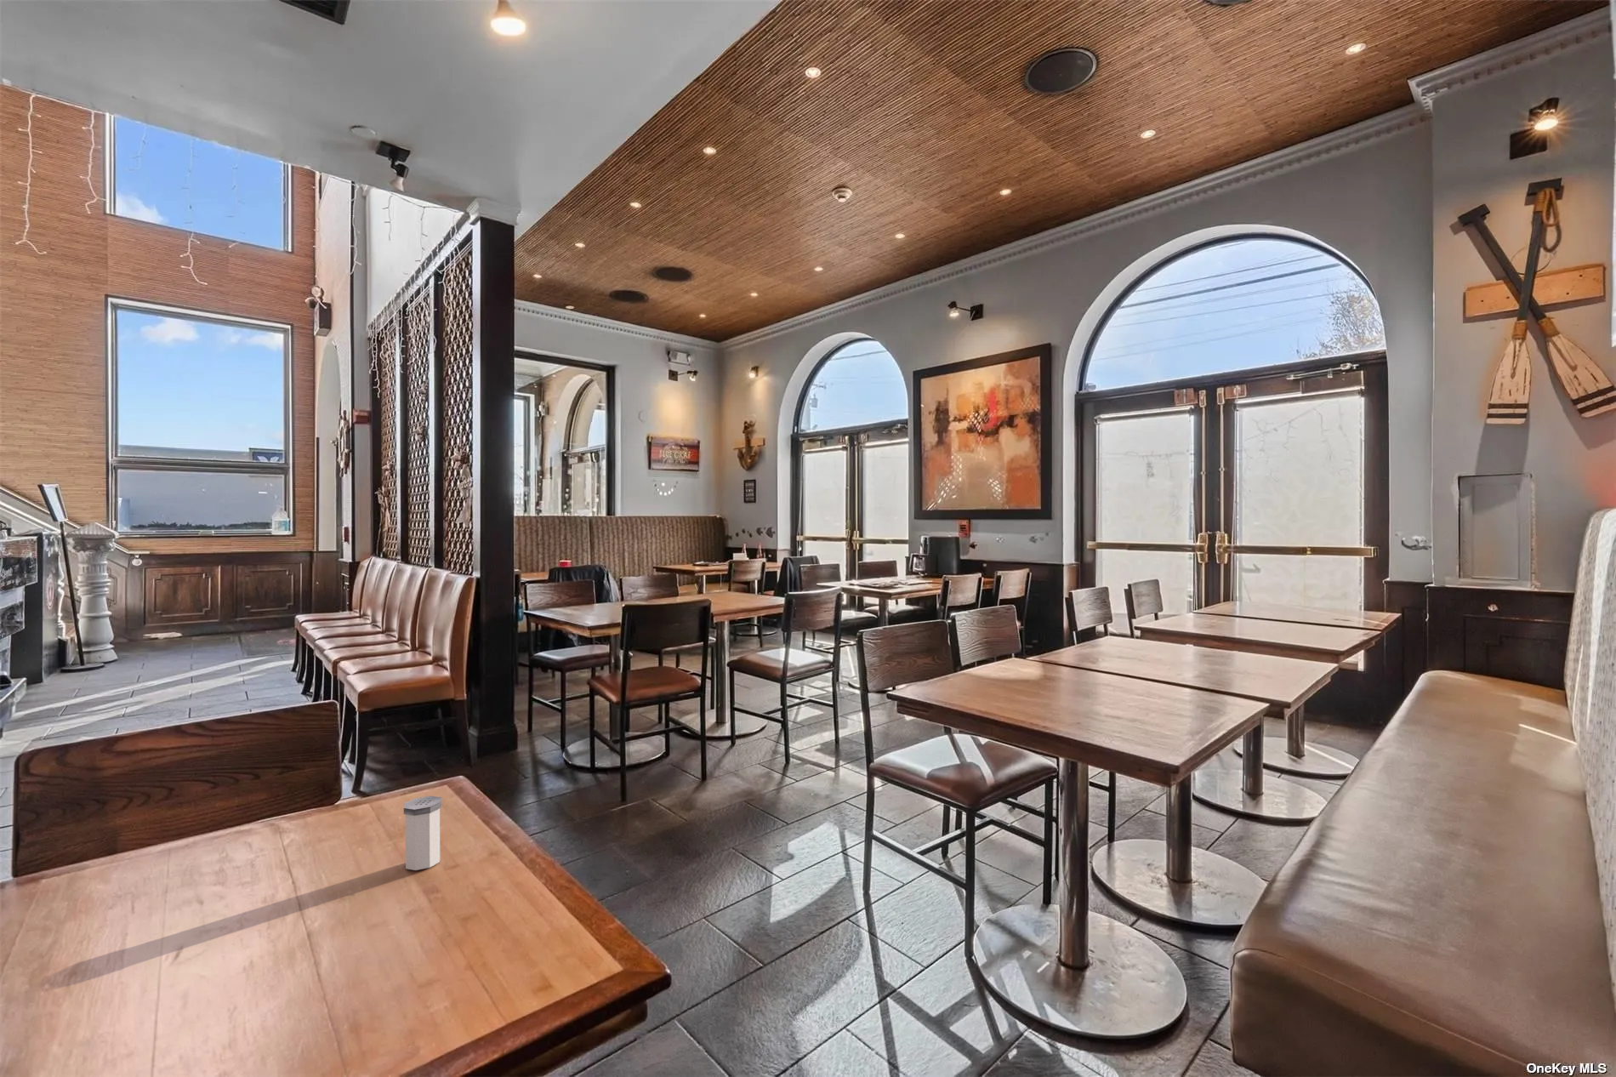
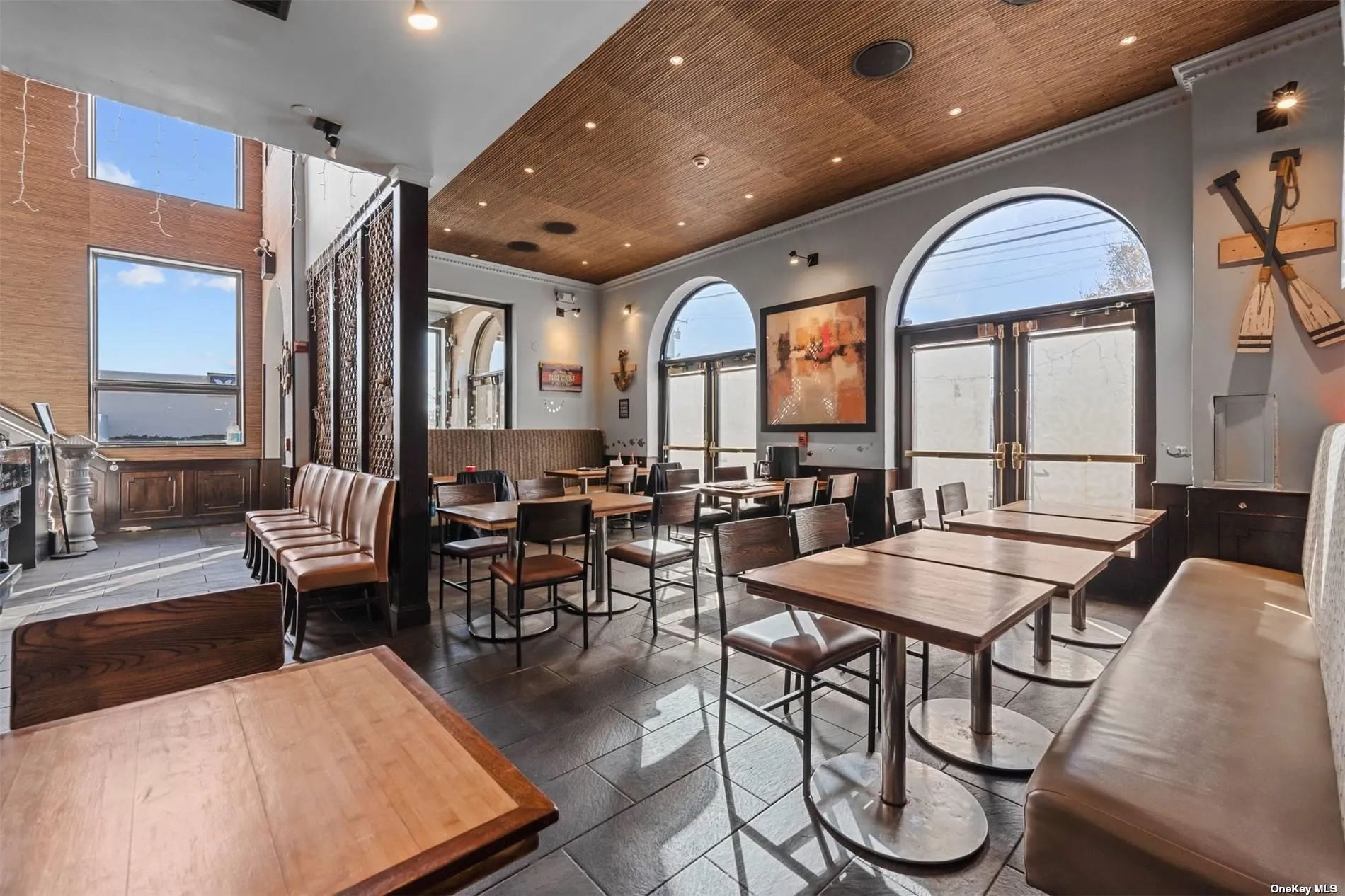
- salt shaker [404,796,442,871]
